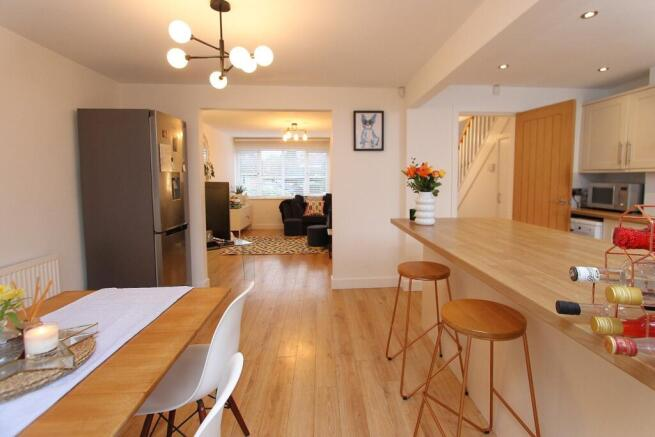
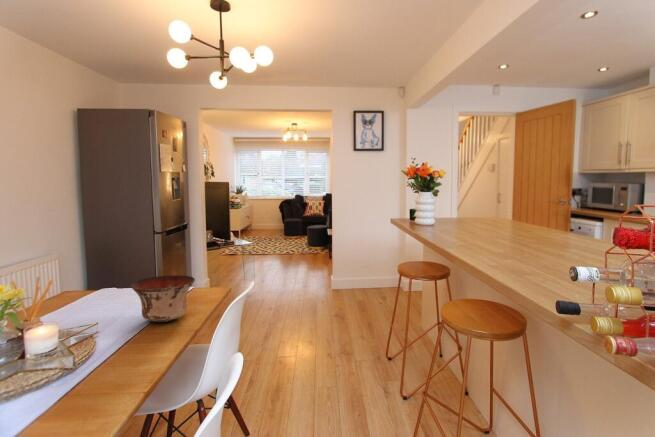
+ bowl [130,275,196,323]
